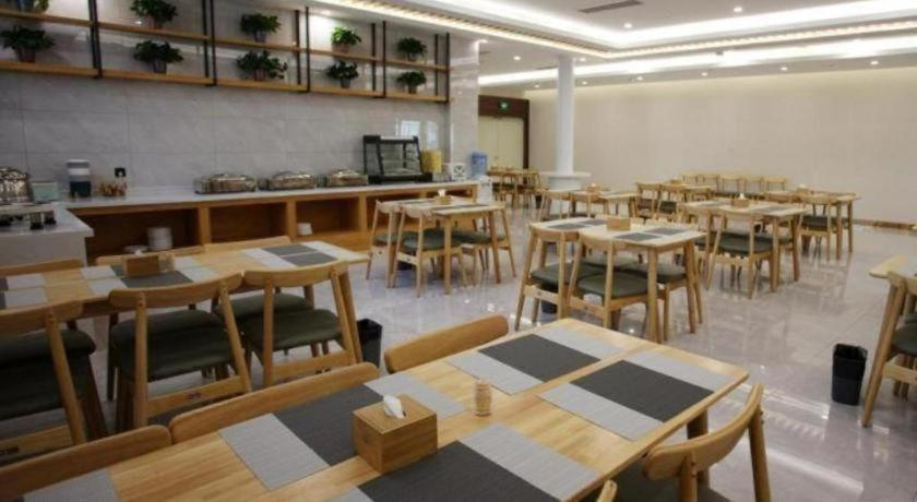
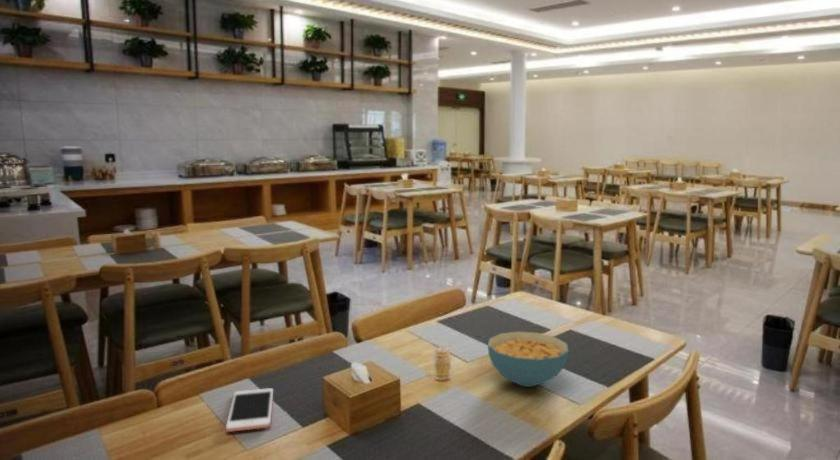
+ cereal bowl [487,331,570,388]
+ cell phone [225,387,274,433]
